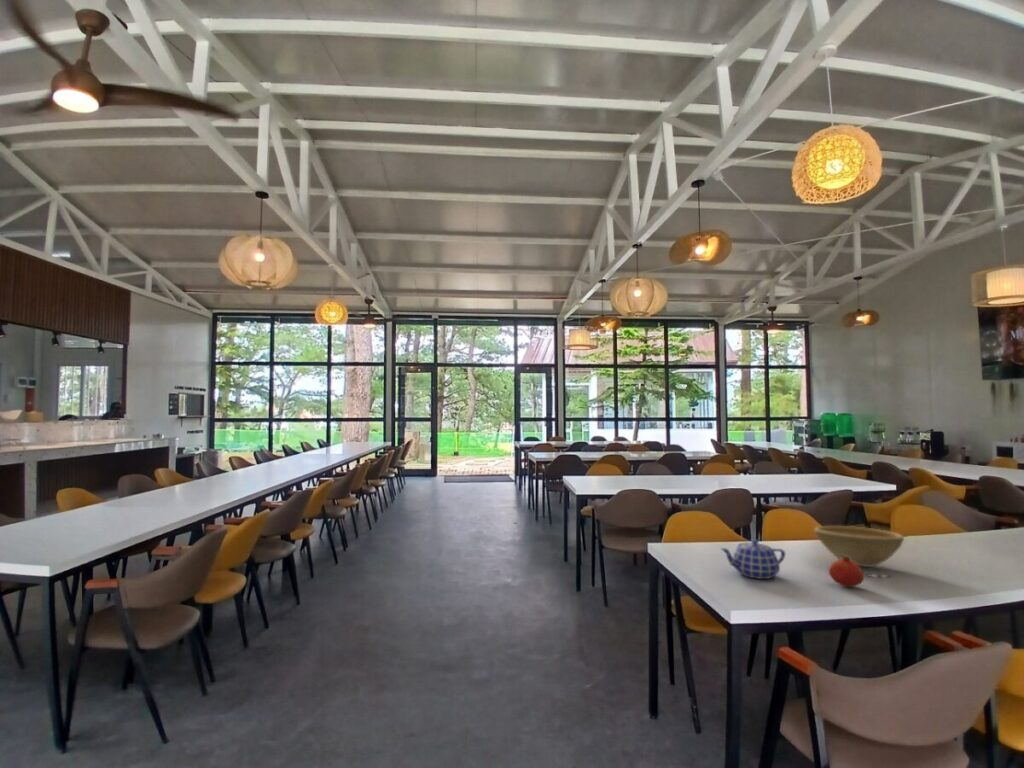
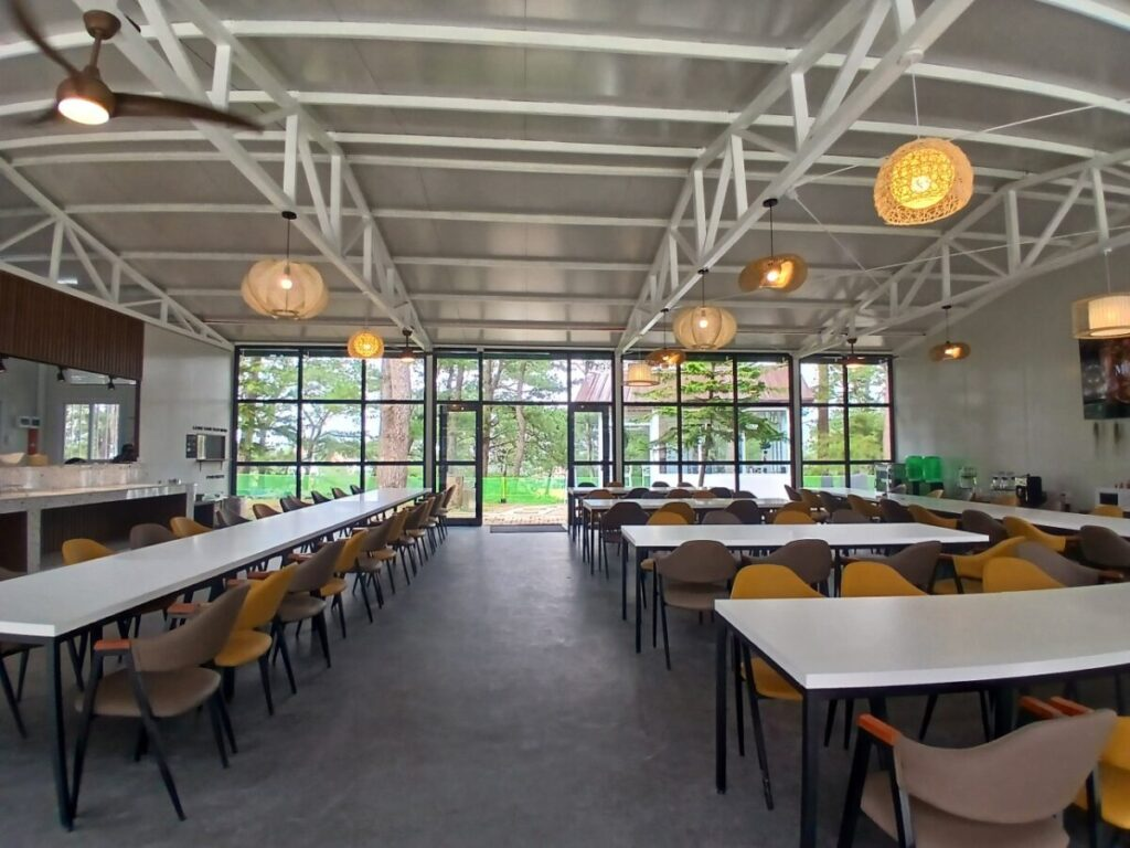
- fruit [828,555,865,588]
- teapot [720,538,786,580]
- bowl [813,525,905,578]
